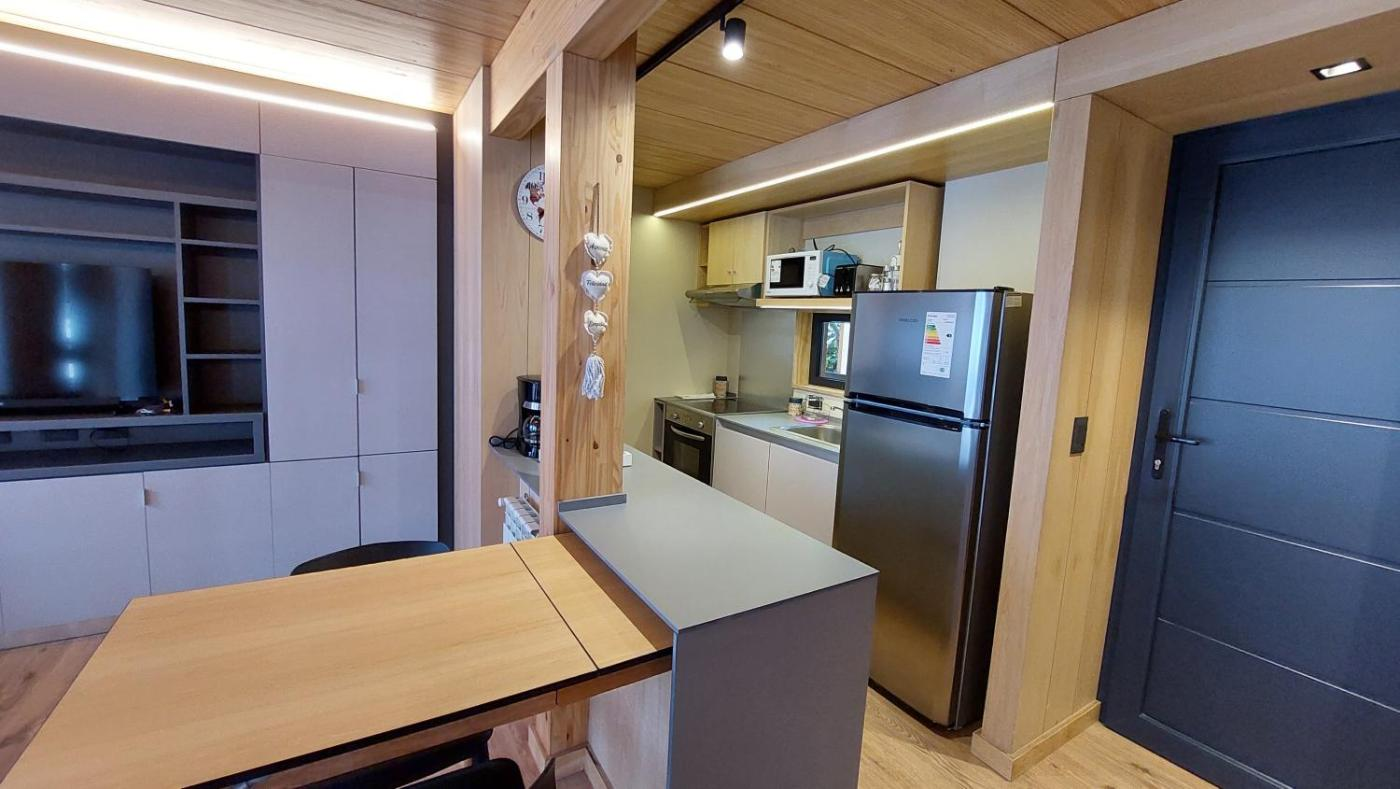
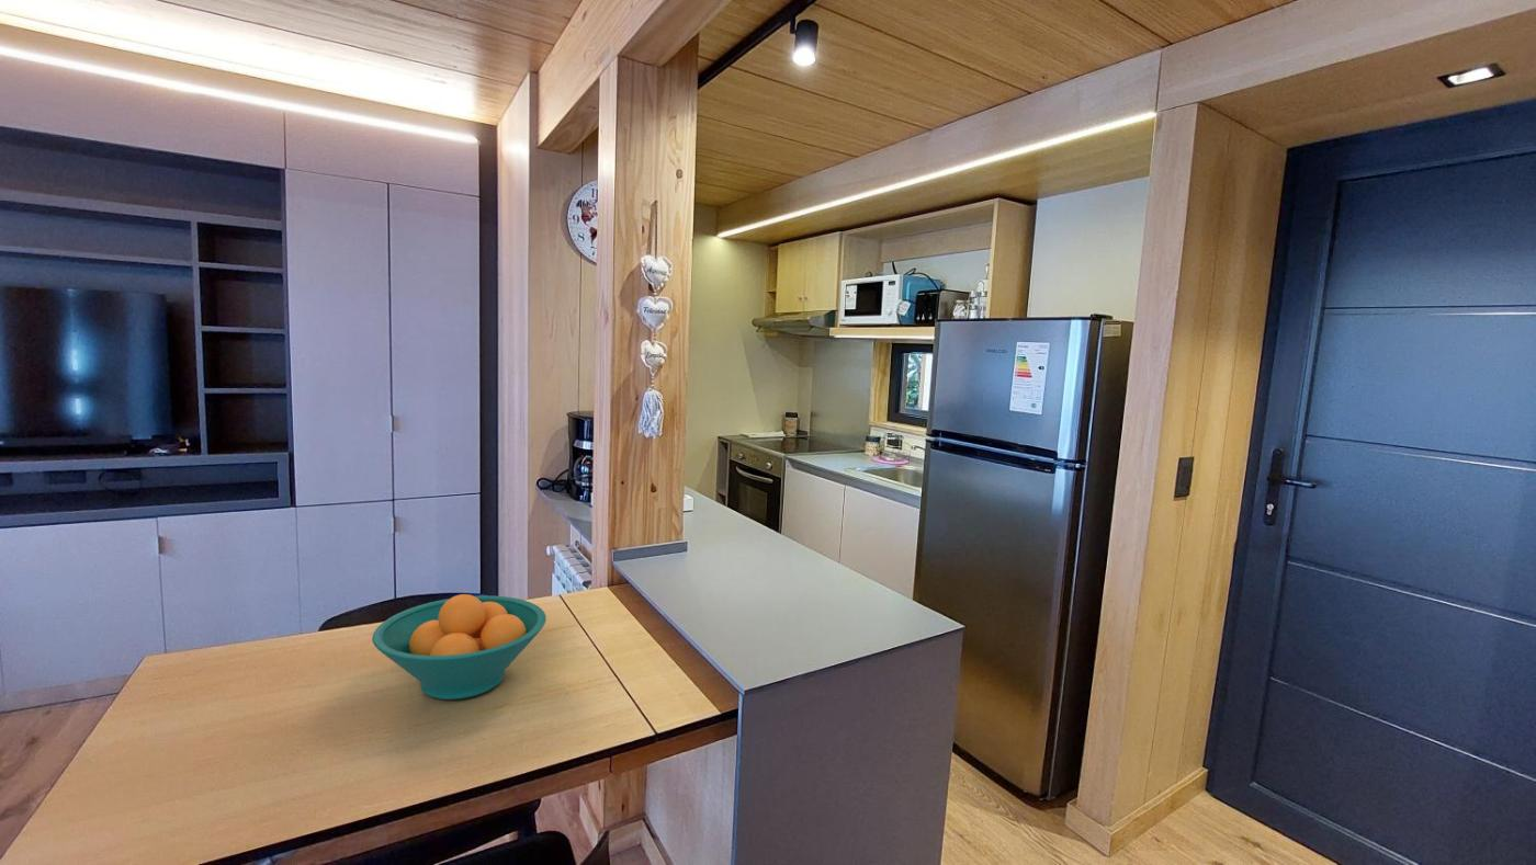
+ fruit bowl [371,593,547,701]
